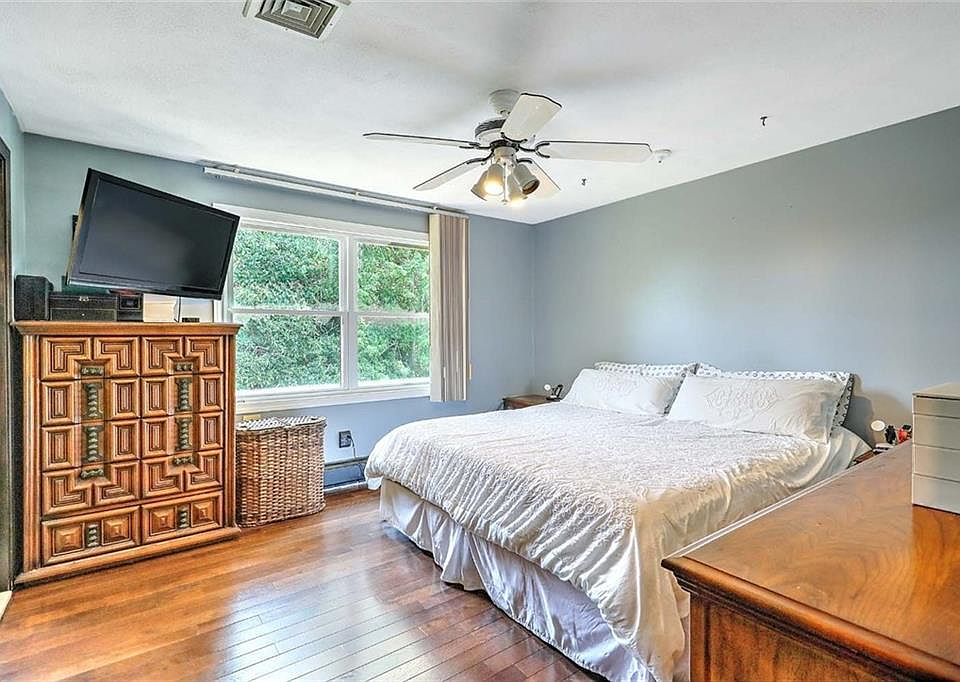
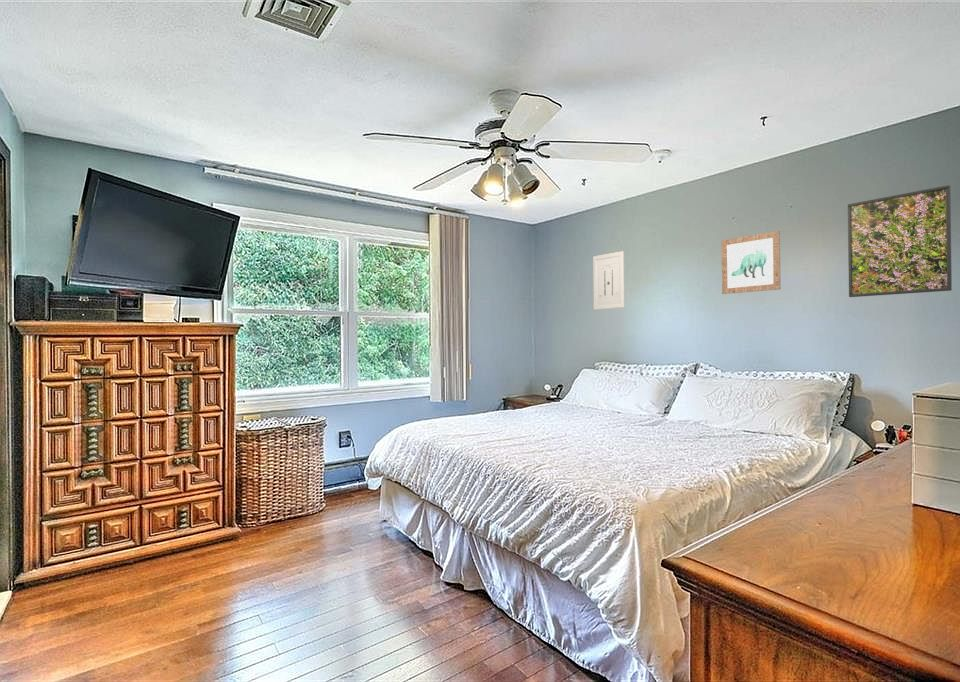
+ wall art [720,230,782,295]
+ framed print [847,184,953,298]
+ wall art [592,250,626,311]
